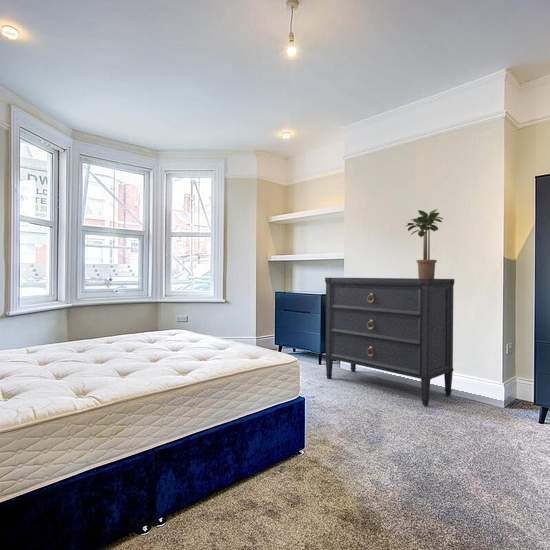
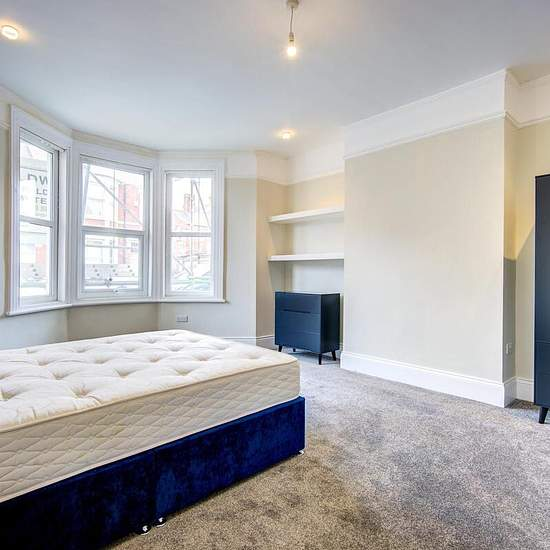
- dresser [324,277,455,407]
- potted plant [404,208,444,279]
